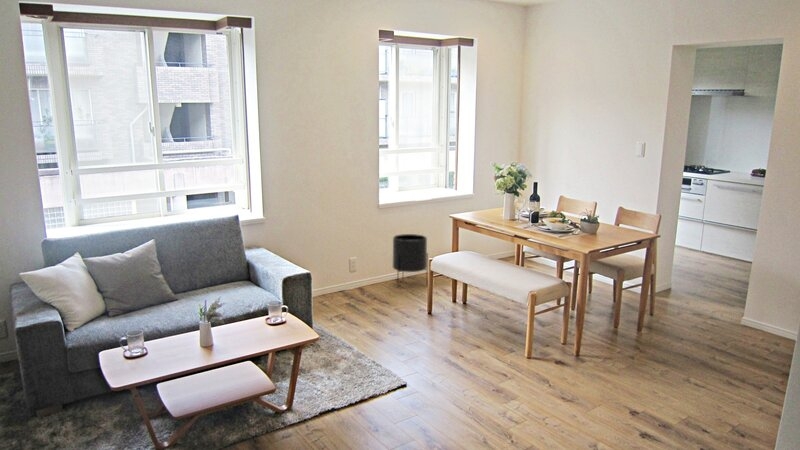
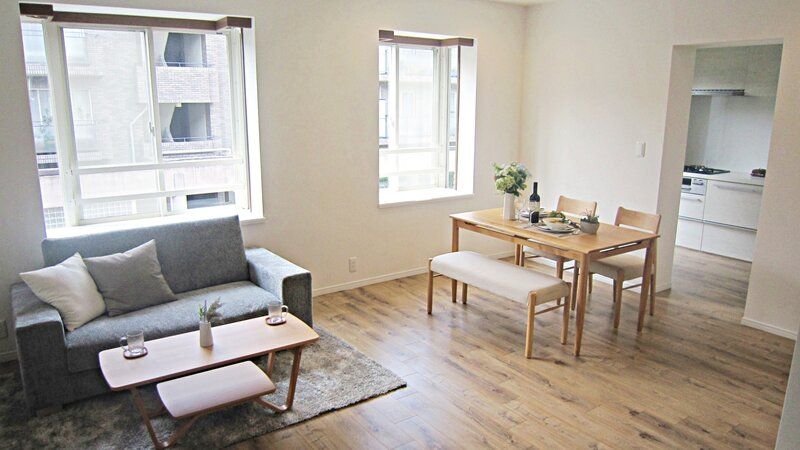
- planter [392,233,429,289]
